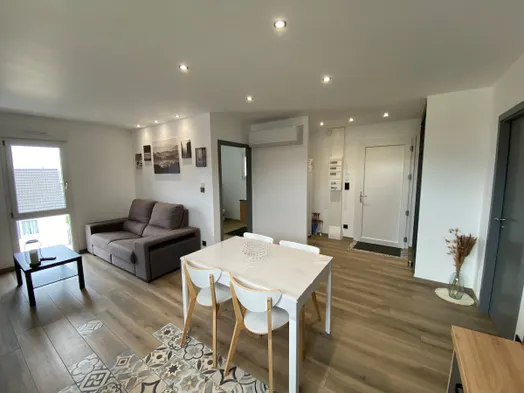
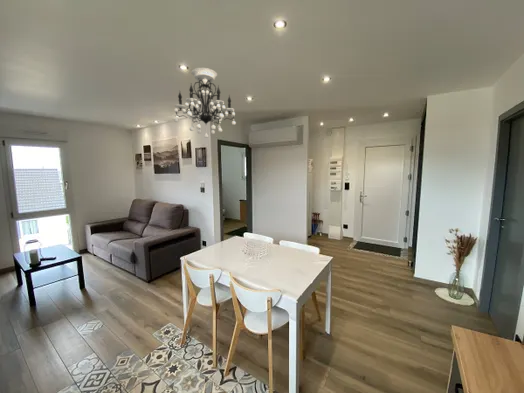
+ chandelier [173,67,237,139]
